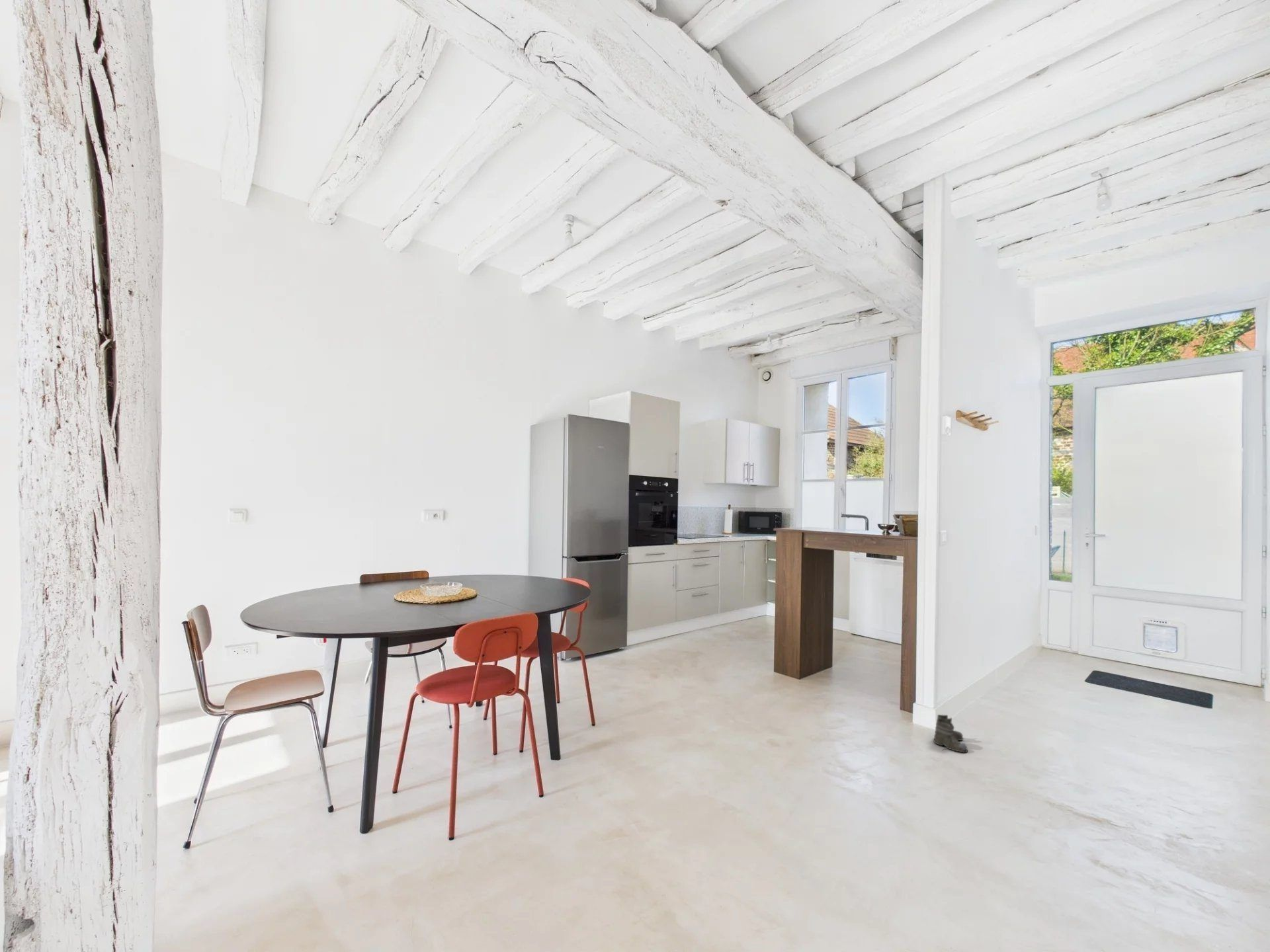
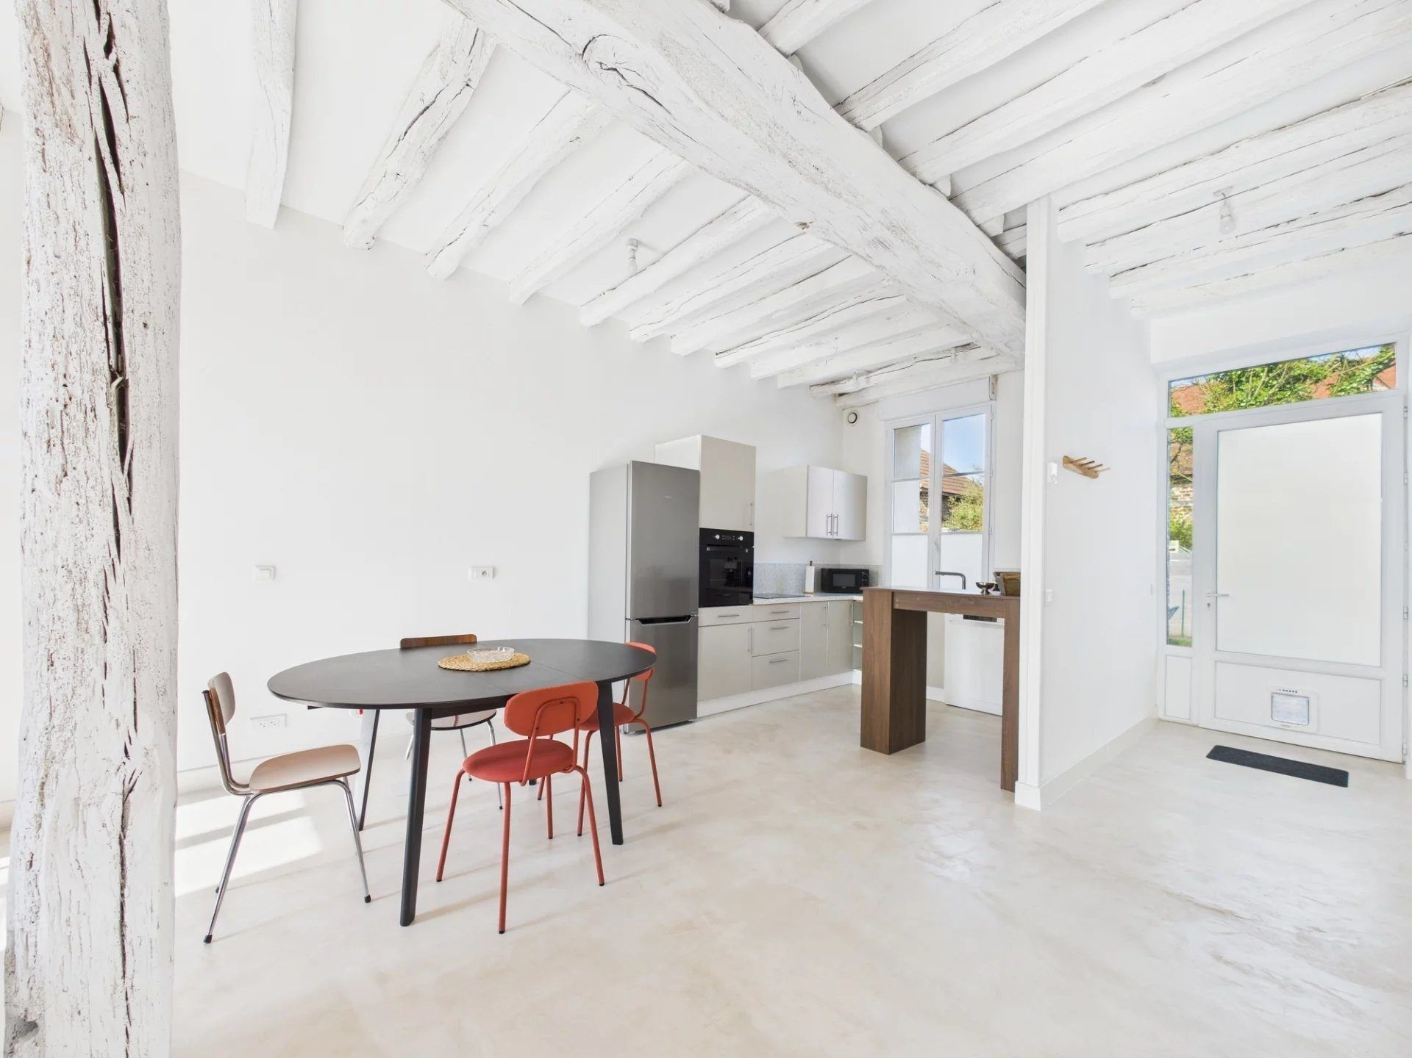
- boots [933,714,968,754]
